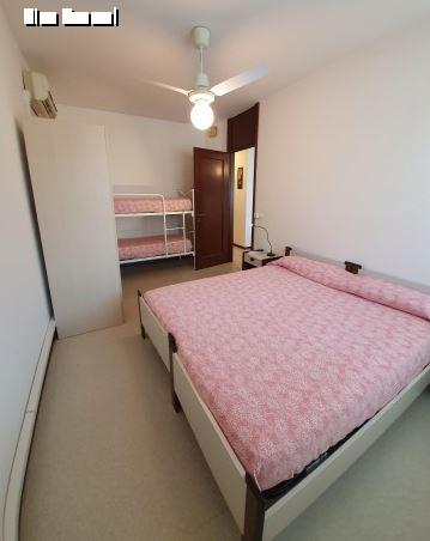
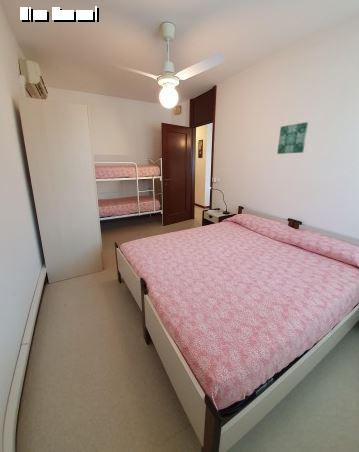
+ wall art [276,121,309,155]
